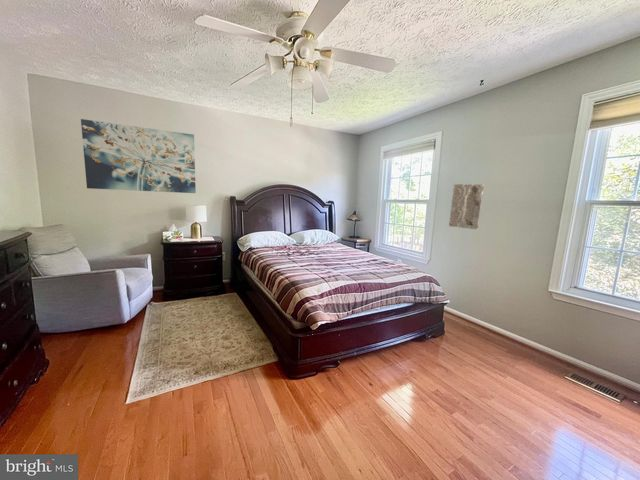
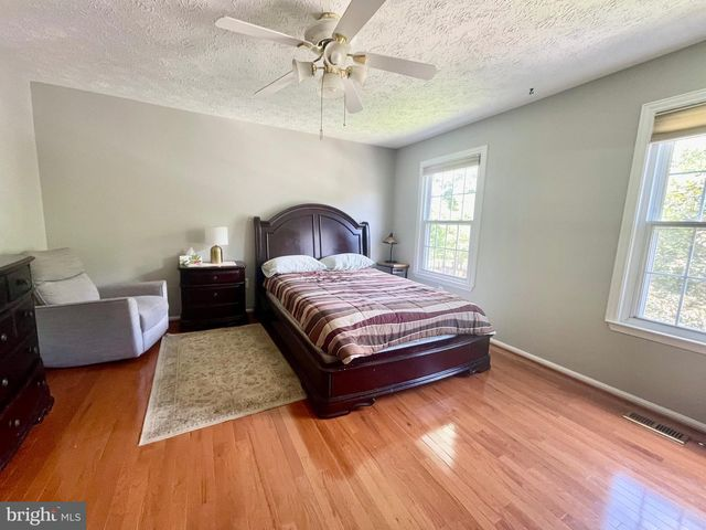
- wall art [80,118,197,194]
- relief panel [448,183,485,230]
